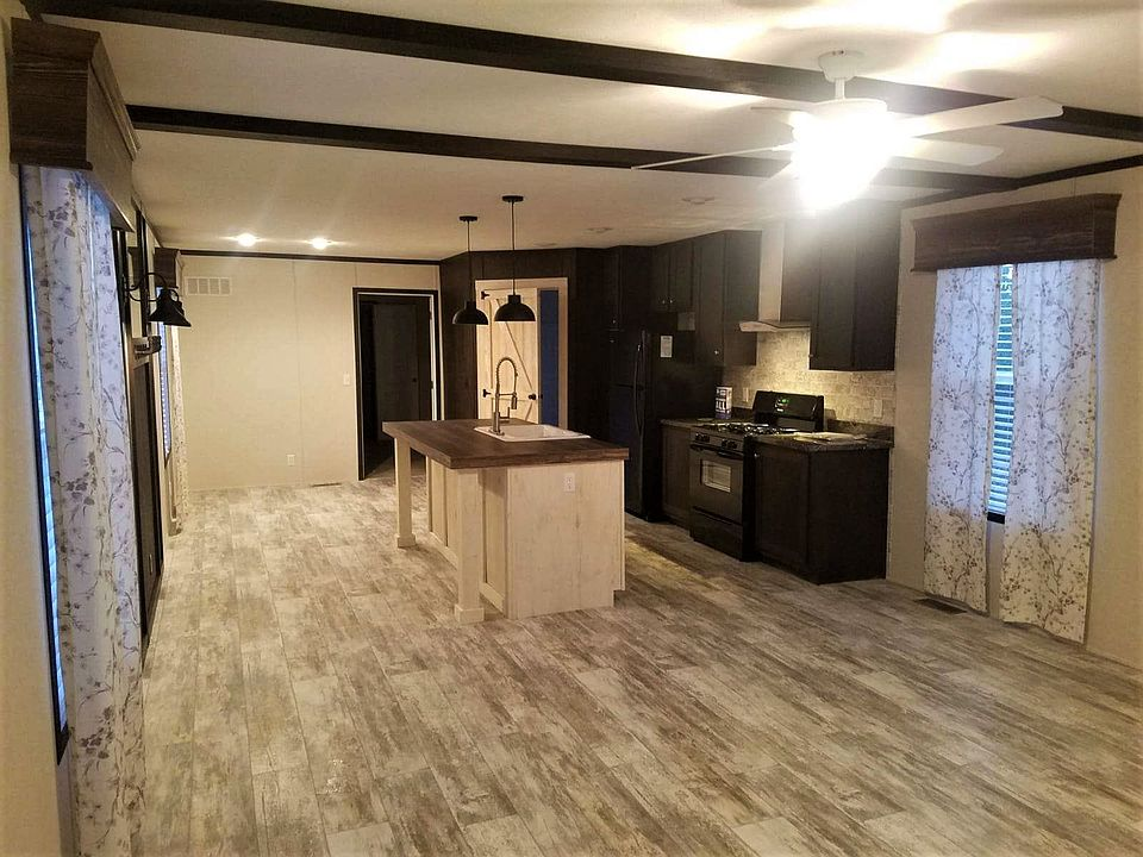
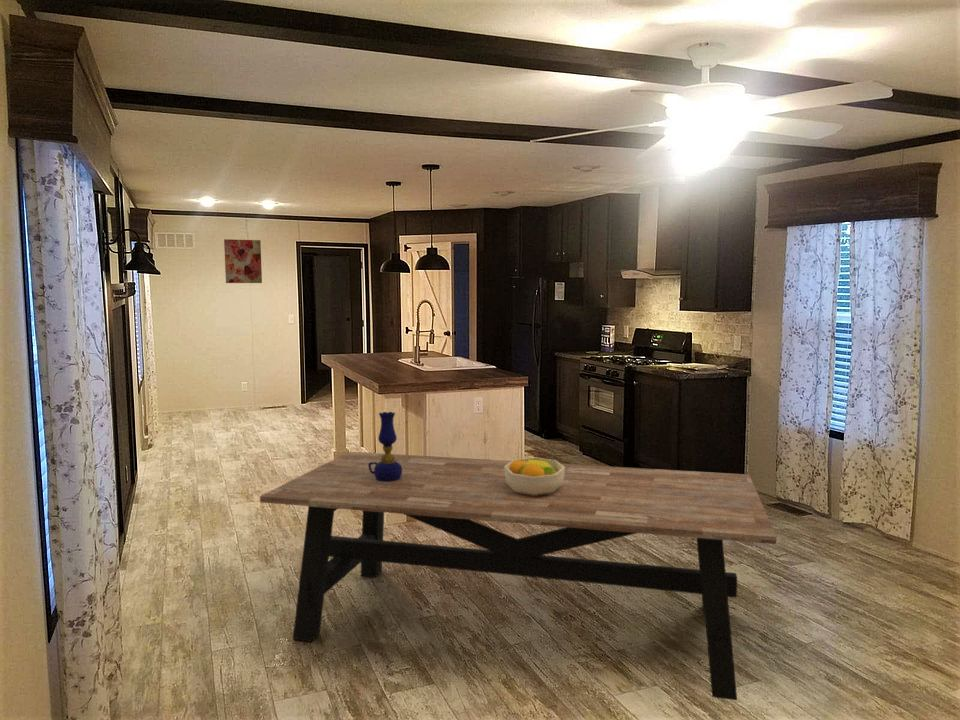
+ oil lamp [368,411,402,482]
+ fruit bowl [504,456,565,496]
+ wall art [223,238,263,284]
+ dining table [259,451,777,701]
